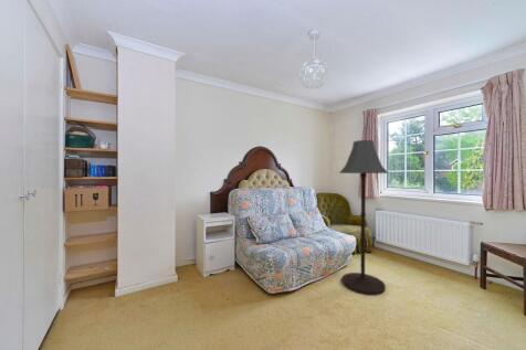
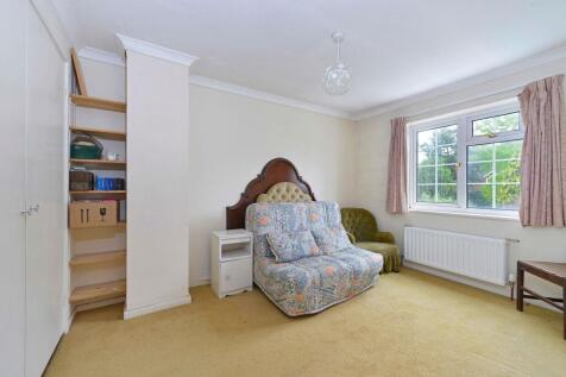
- floor lamp [338,139,389,296]
